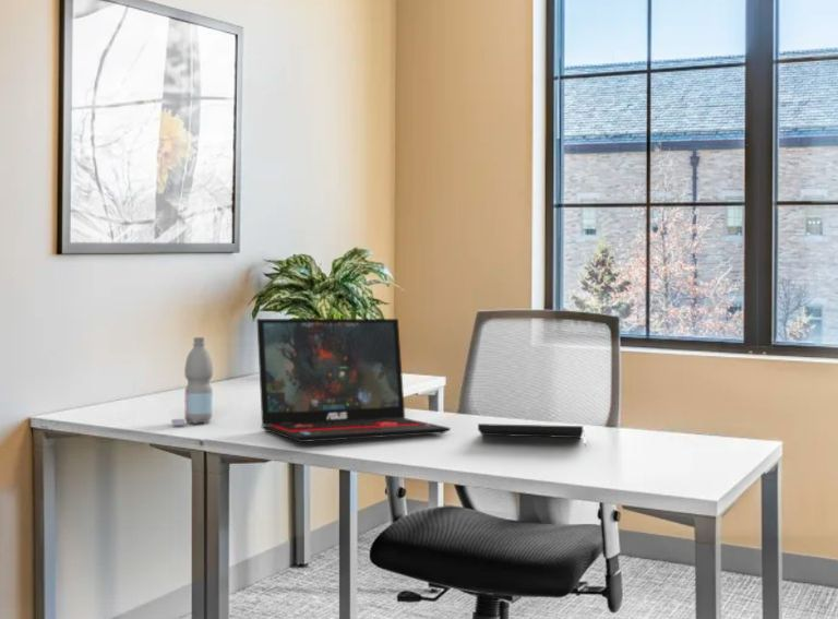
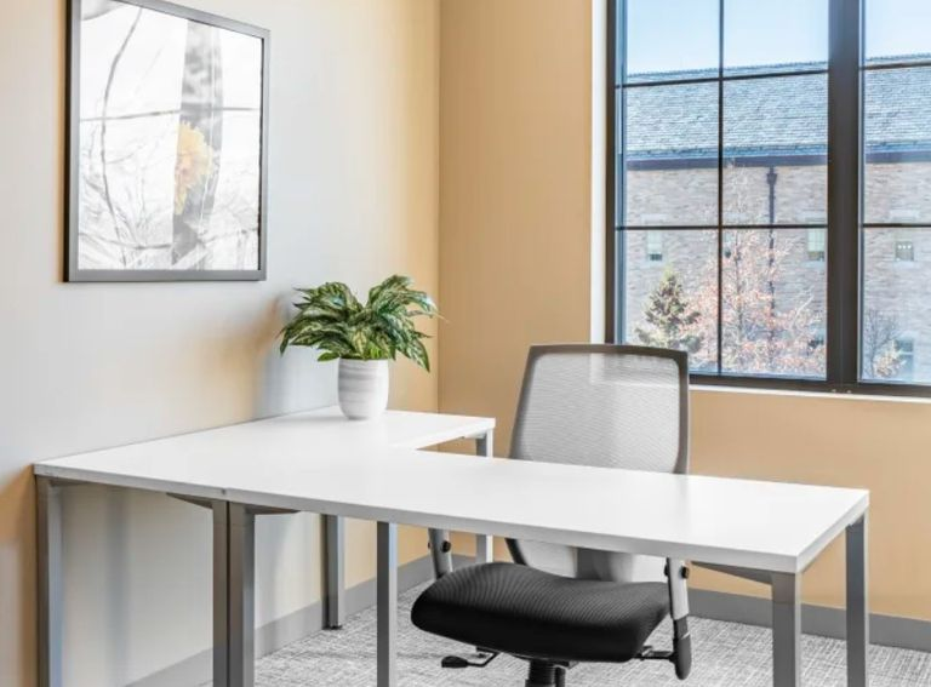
- laptop [255,318,452,443]
- water bottle [170,336,214,426]
- notepad [477,422,587,448]
